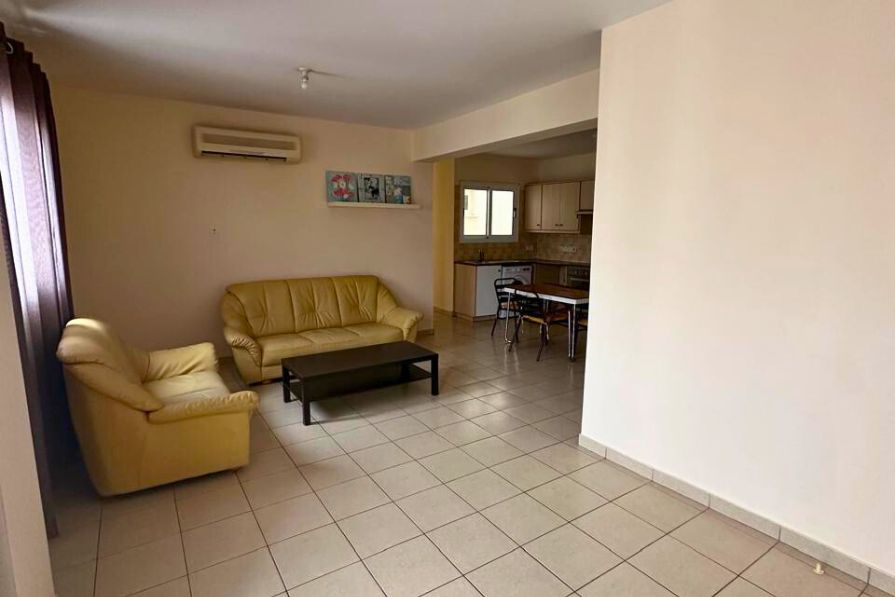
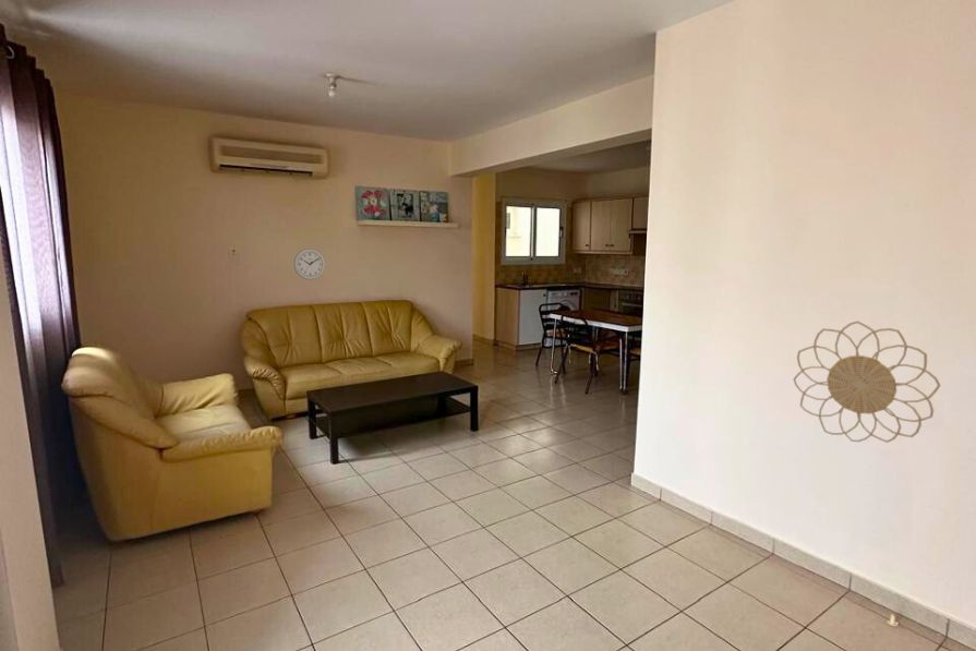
+ decorative wall piece [792,320,942,444]
+ wall clock [293,248,326,280]
